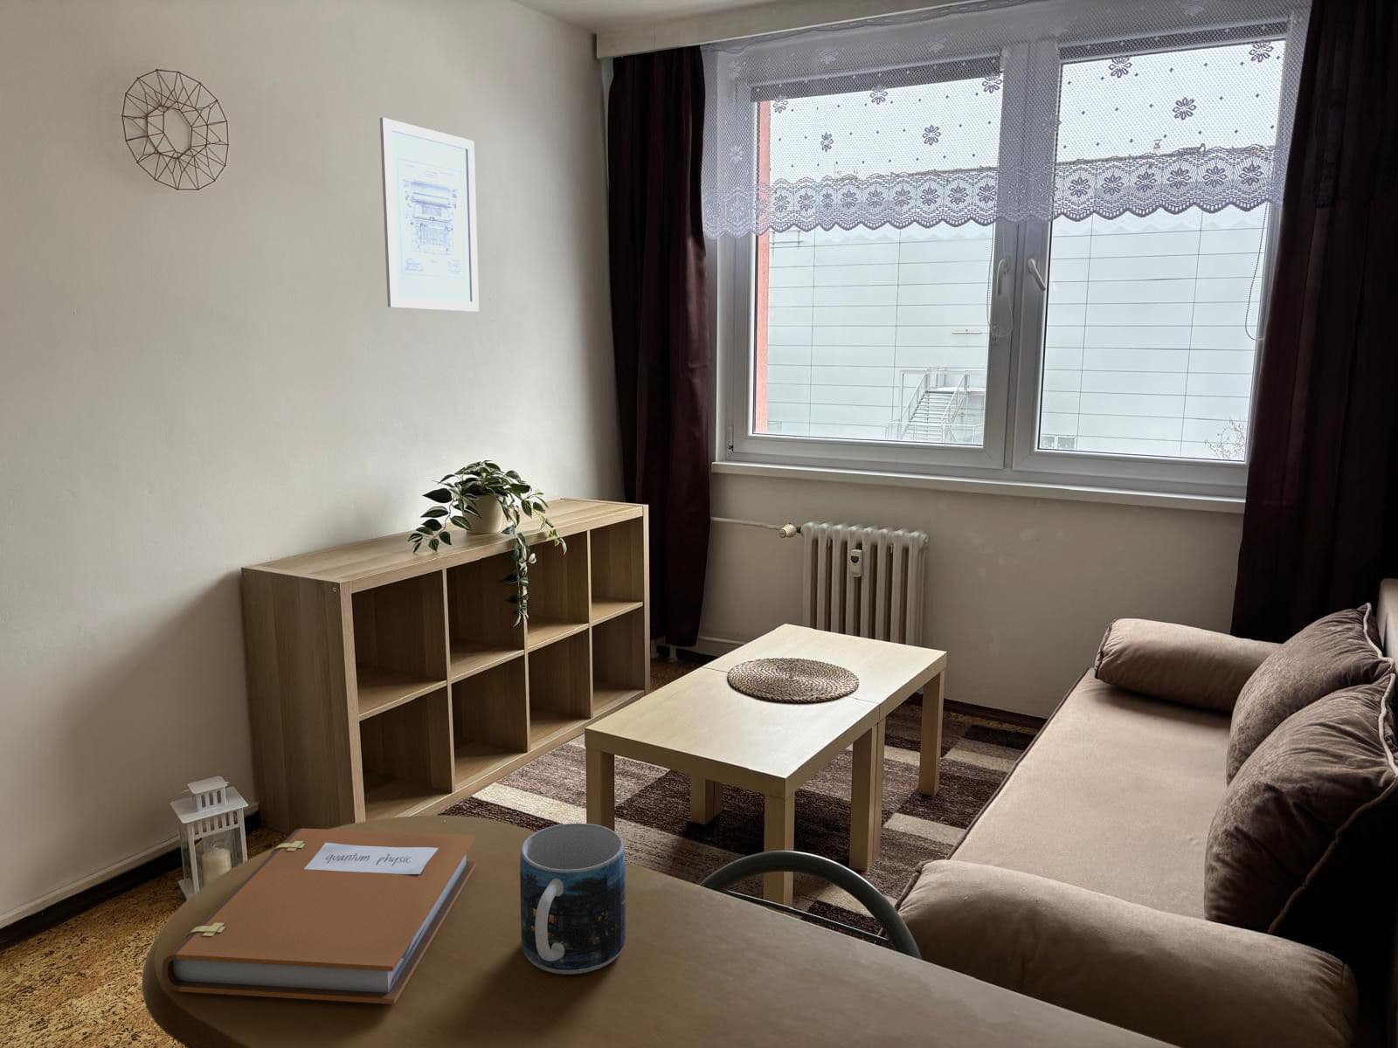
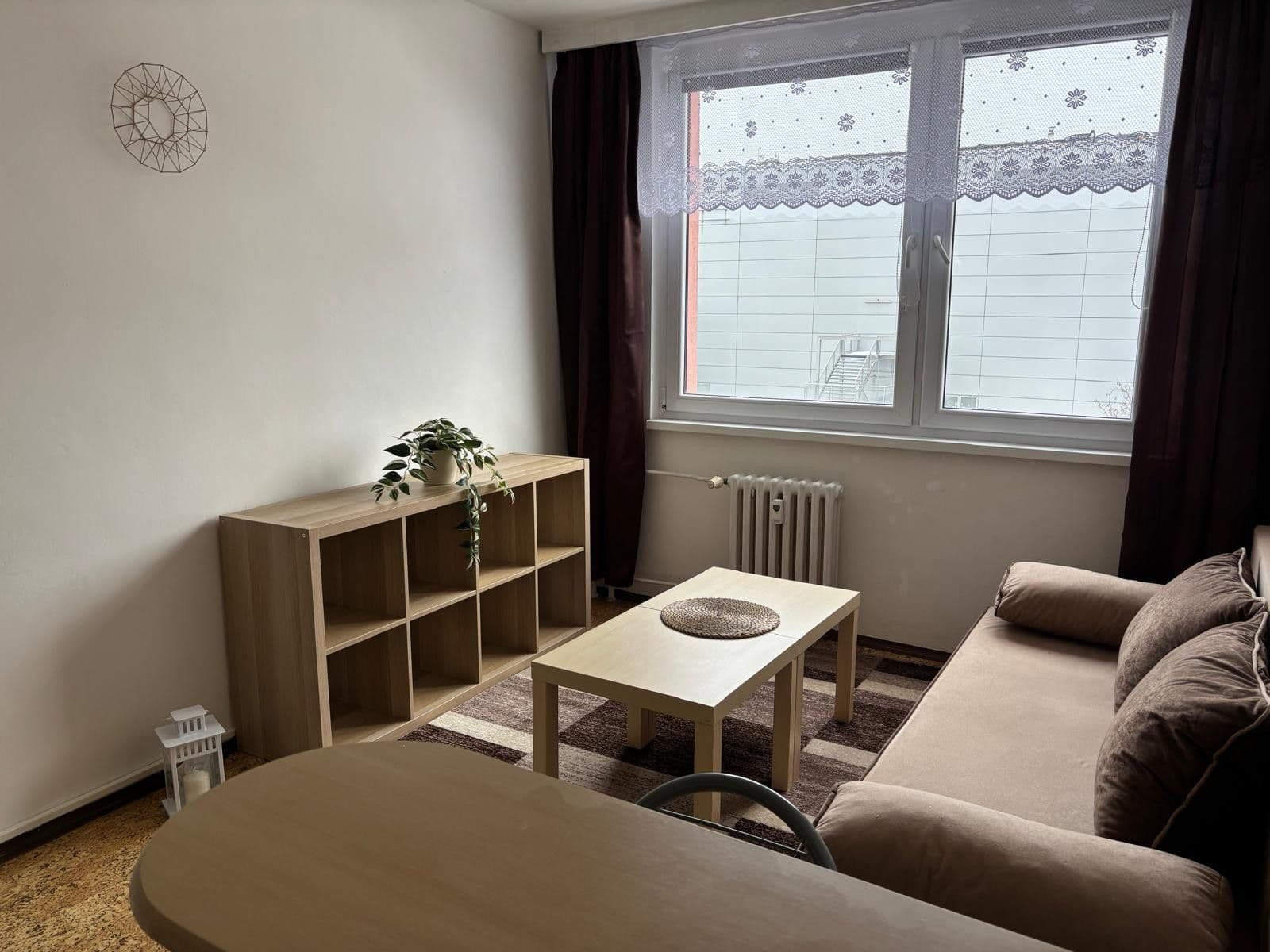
- notebook [162,828,477,1005]
- mug [518,822,626,975]
- wall art [379,117,480,313]
